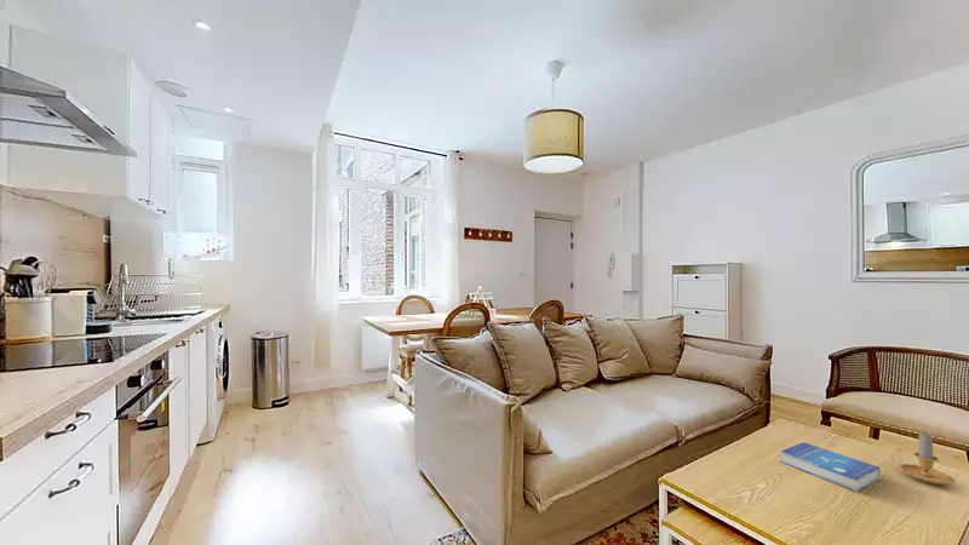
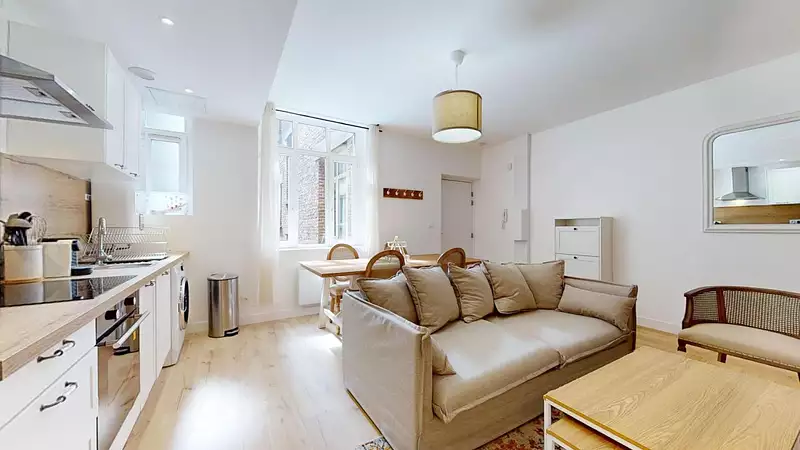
- book [779,441,881,492]
- candle [889,431,956,486]
